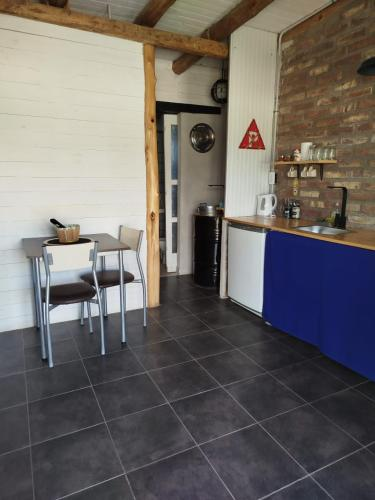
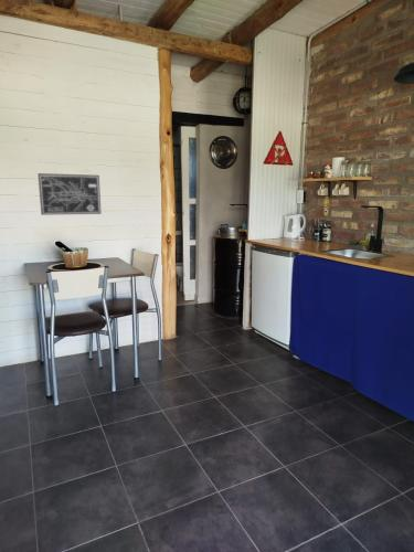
+ wall art [36,172,103,216]
